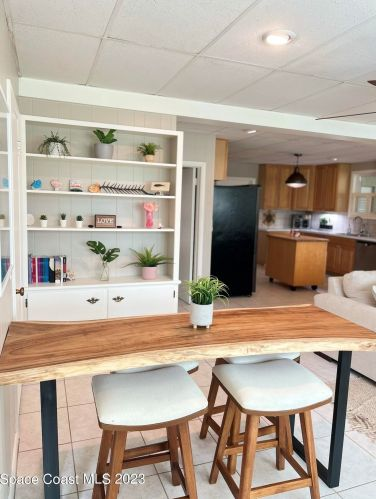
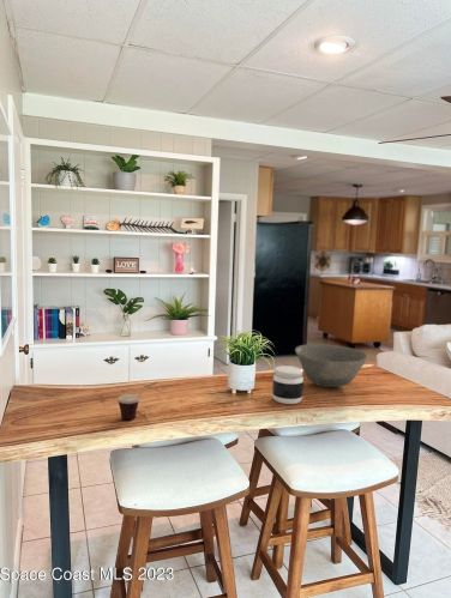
+ jar [271,364,305,405]
+ cup [116,381,158,421]
+ bowl [294,343,369,388]
